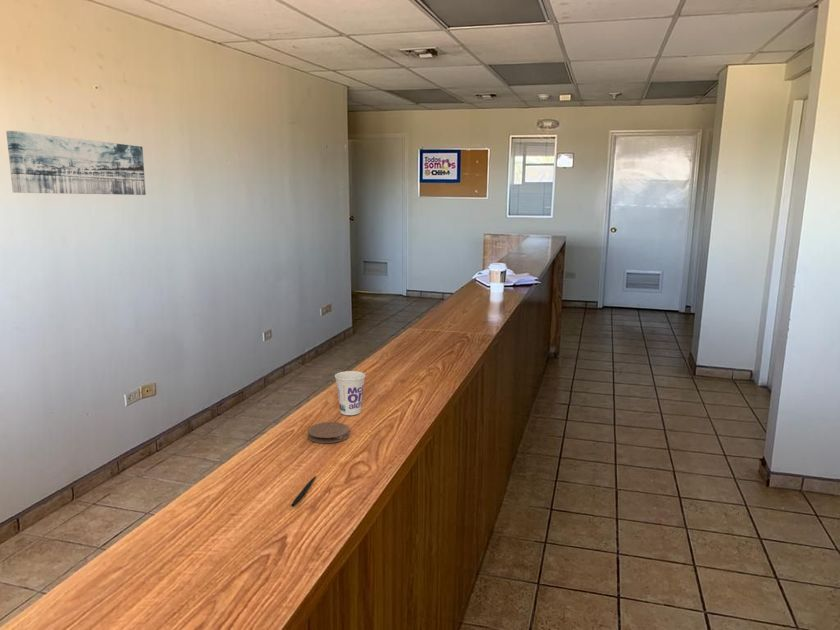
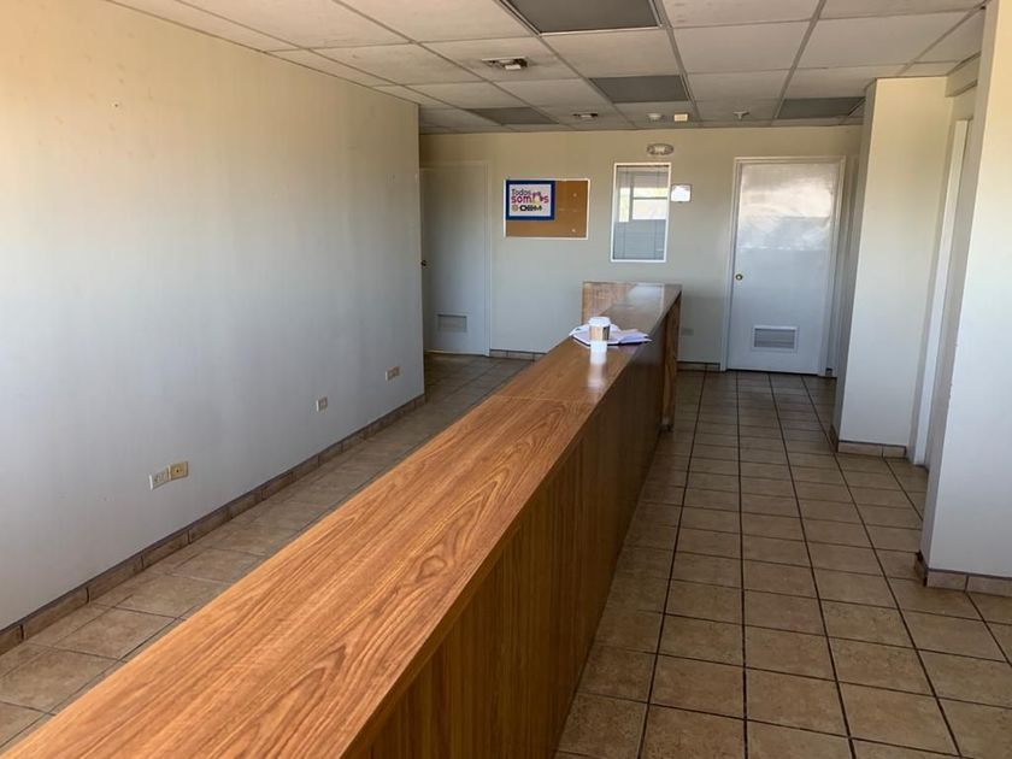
- cup [334,370,366,416]
- pen [290,475,316,508]
- coaster [306,421,350,444]
- wall art [5,130,147,196]
